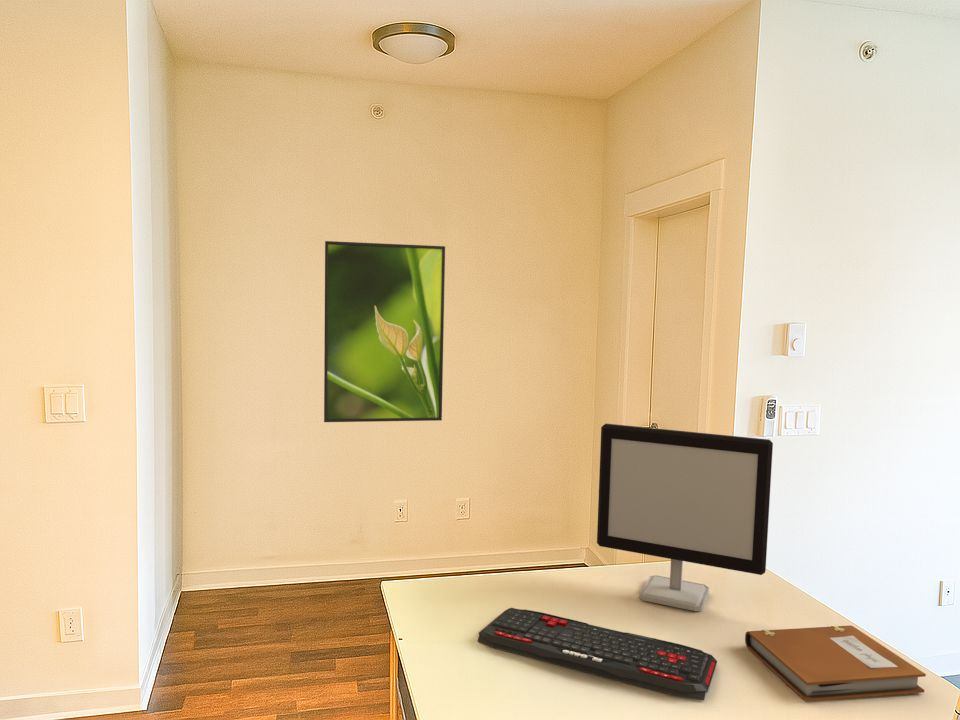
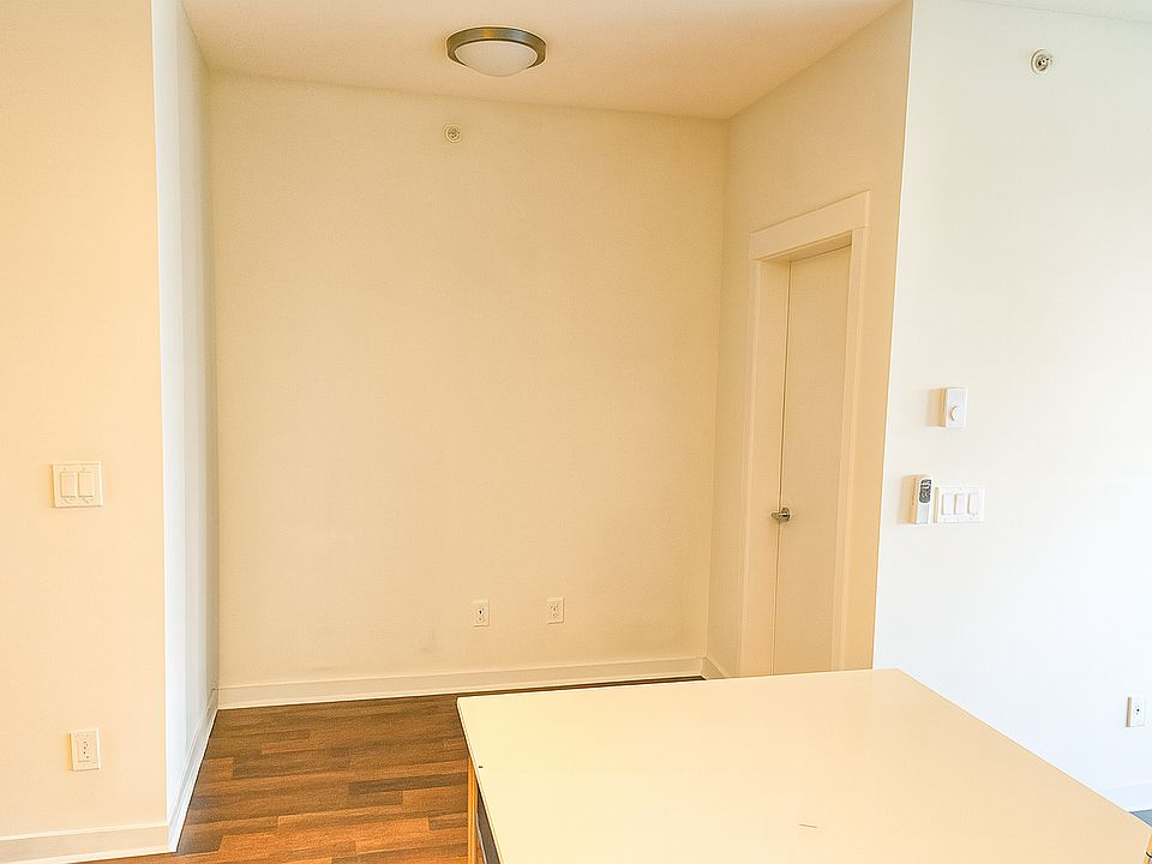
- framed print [323,240,446,423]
- notebook [744,624,927,702]
- keyboard [477,607,718,702]
- computer monitor [596,423,774,612]
